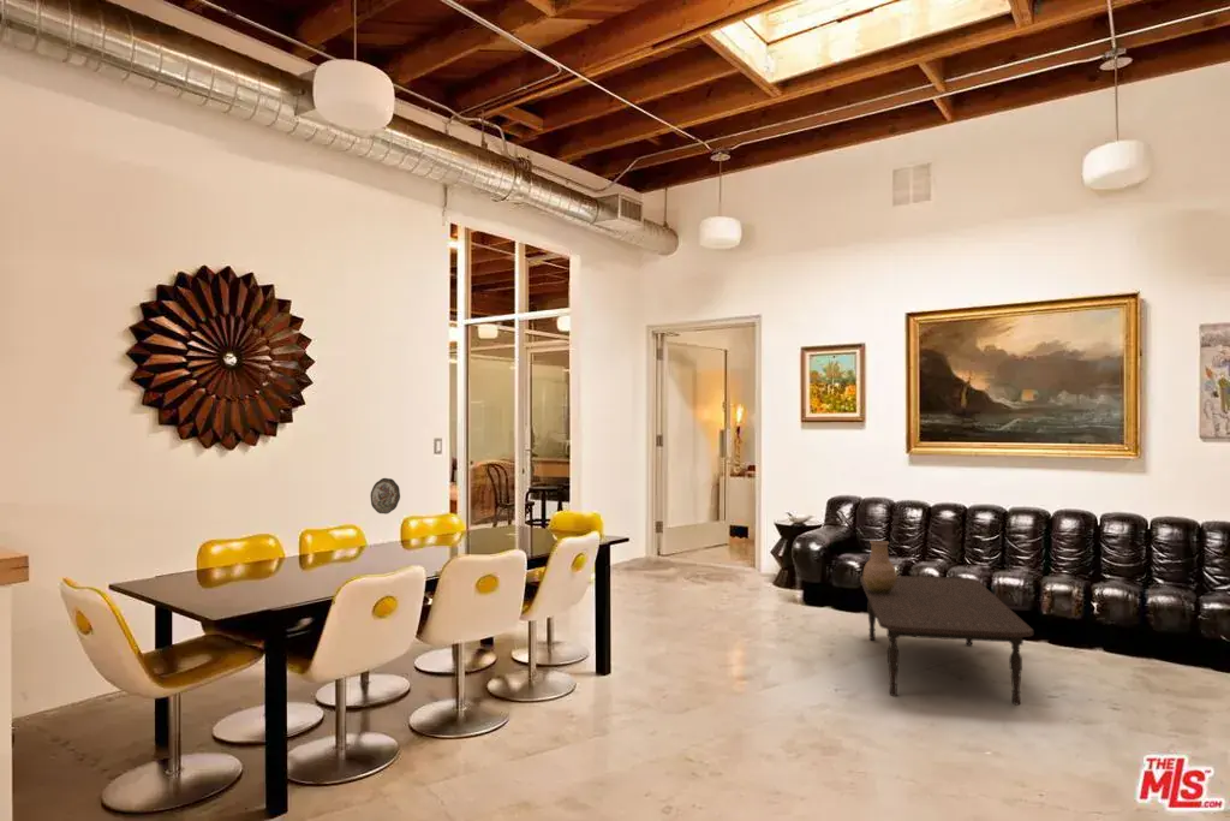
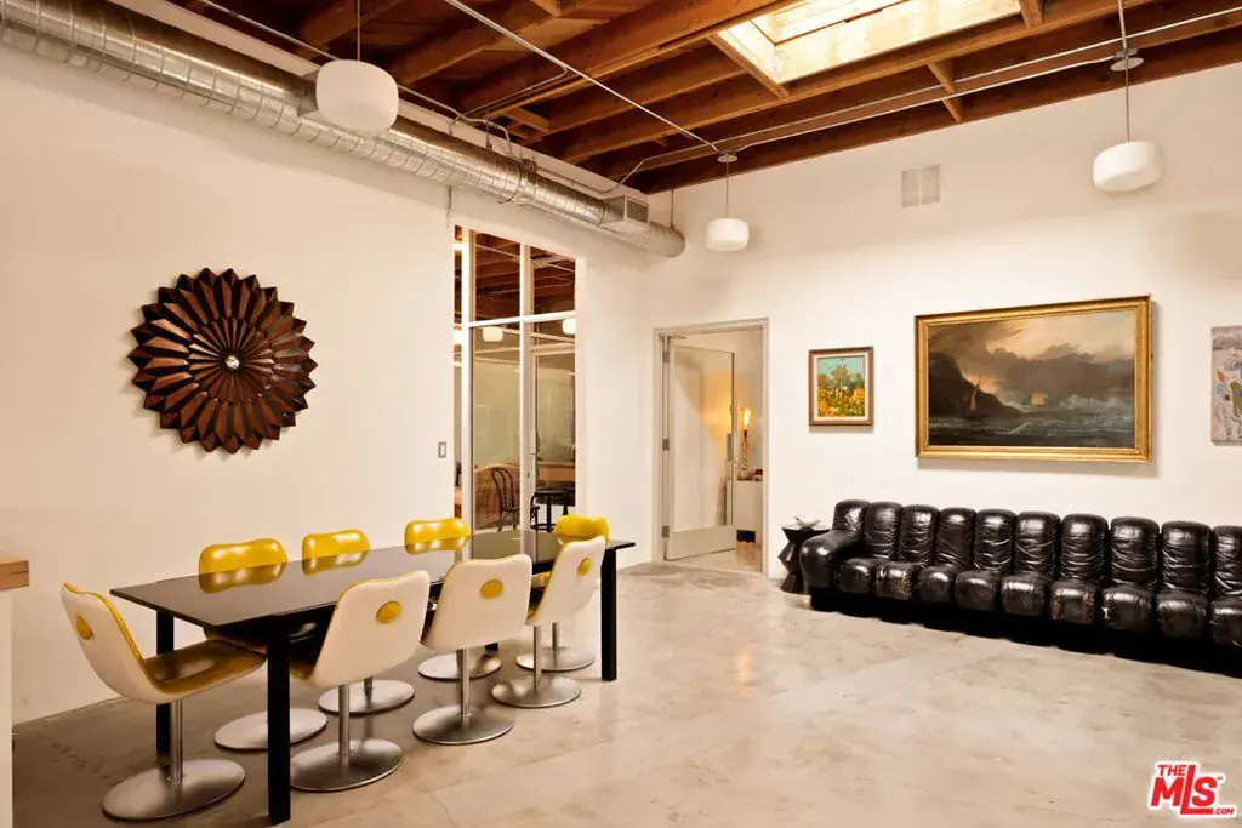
- decorative plate [369,477,401,514]
- vase [862,540,897,594]
- coffee table [859,575,1034,706]
